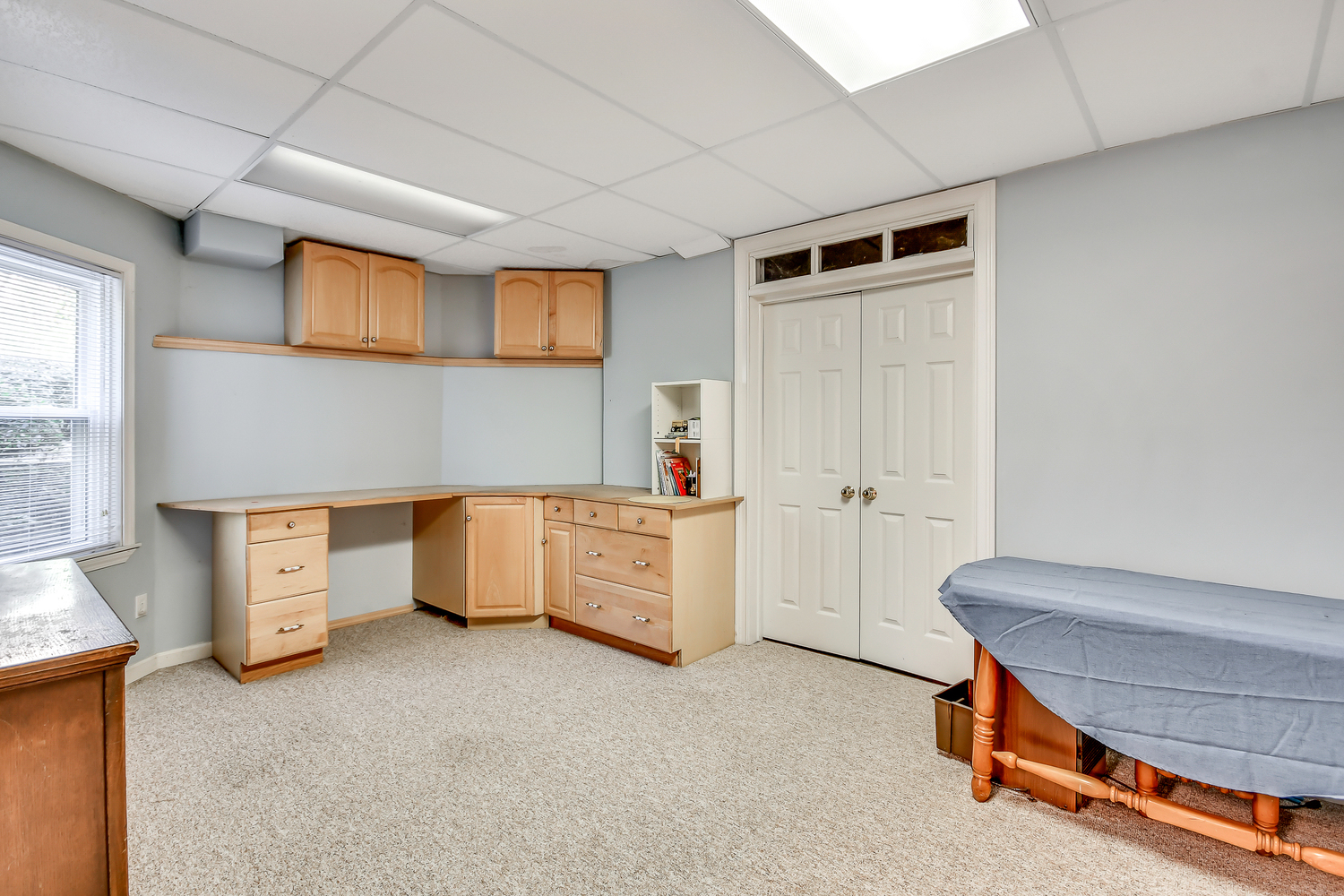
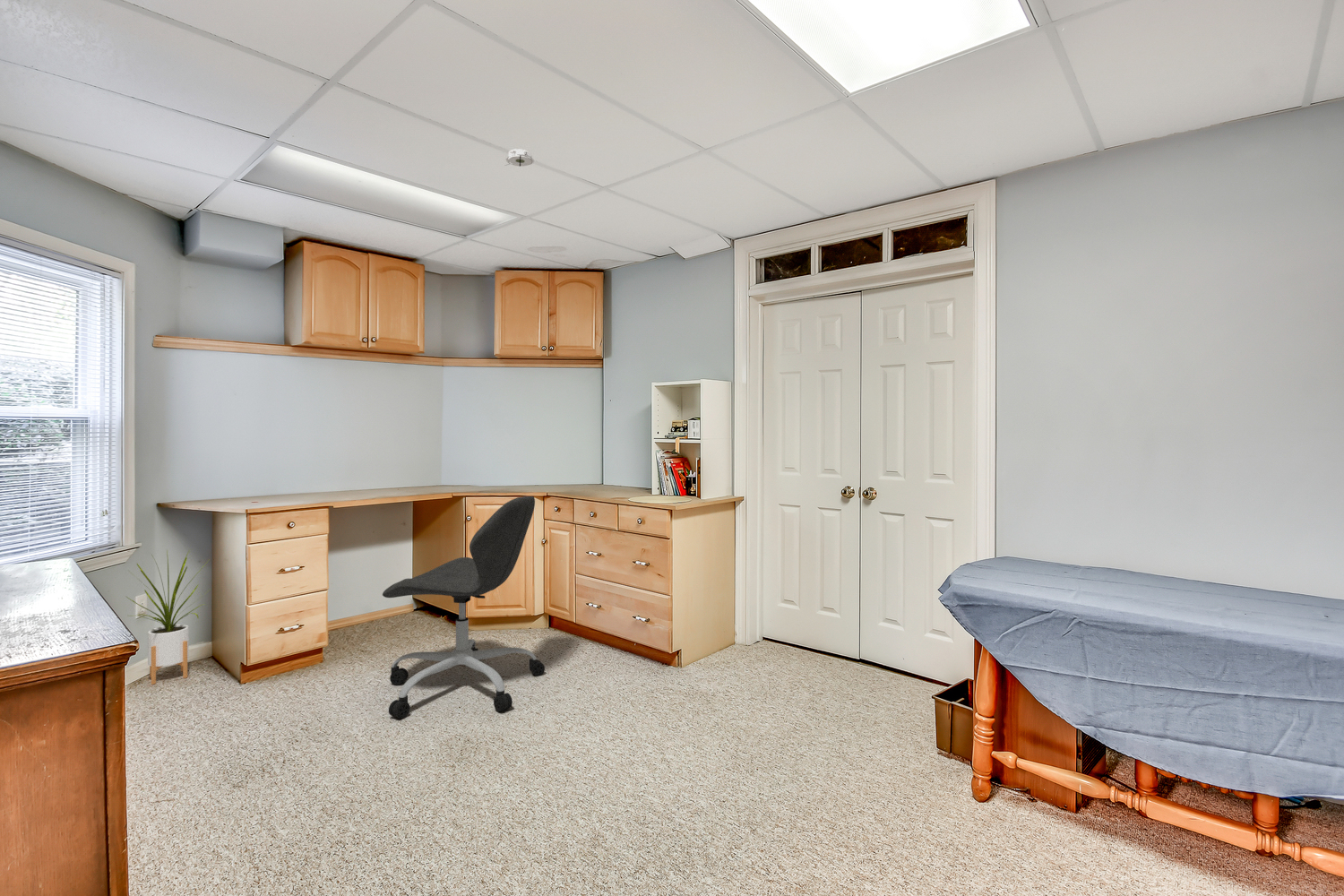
+ office chair [382,495,546,719]
+ smoke detector [504,148,535,168]
+ house plant [125,549,211,685]
